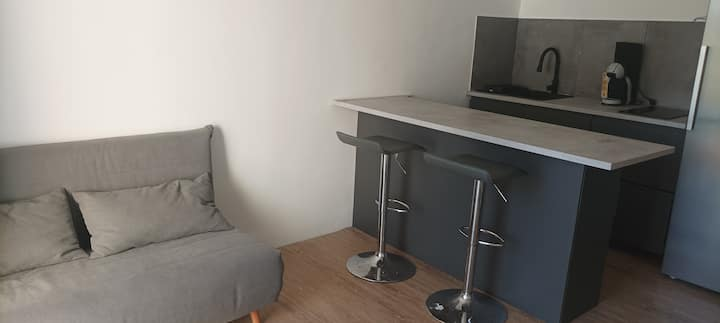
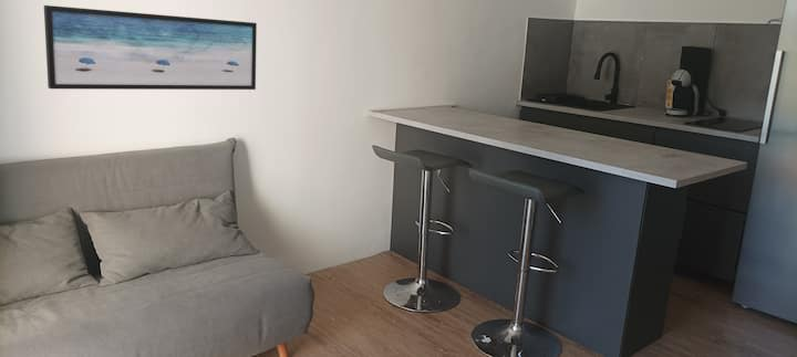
+ wall art [43,4,258,91]
